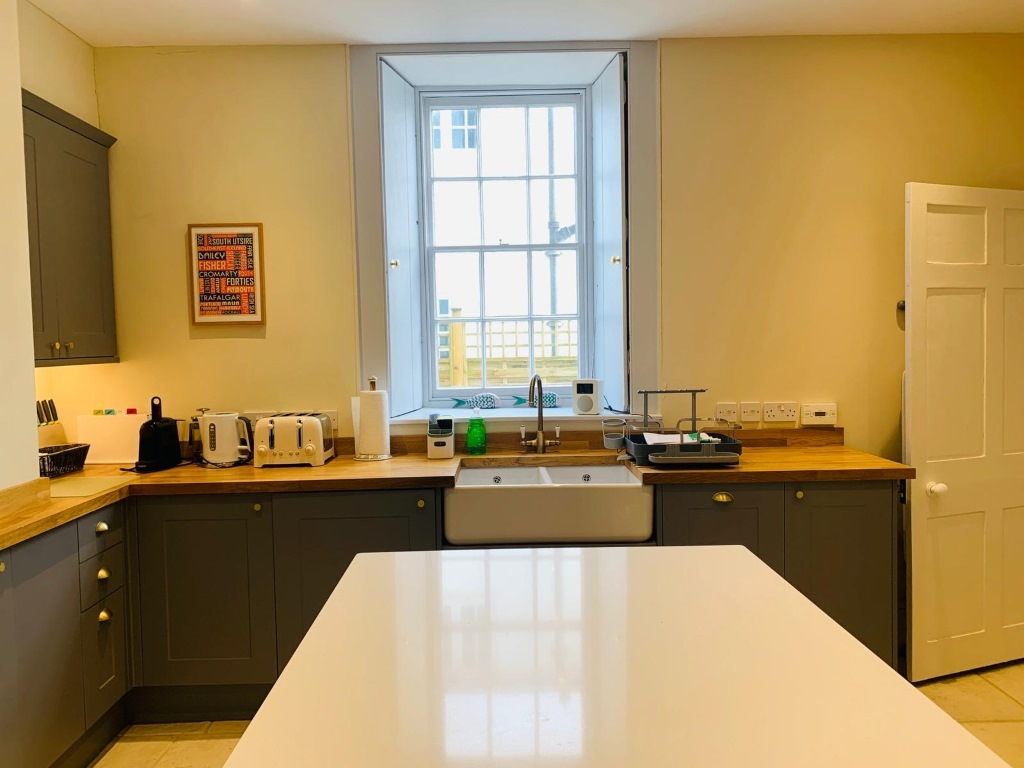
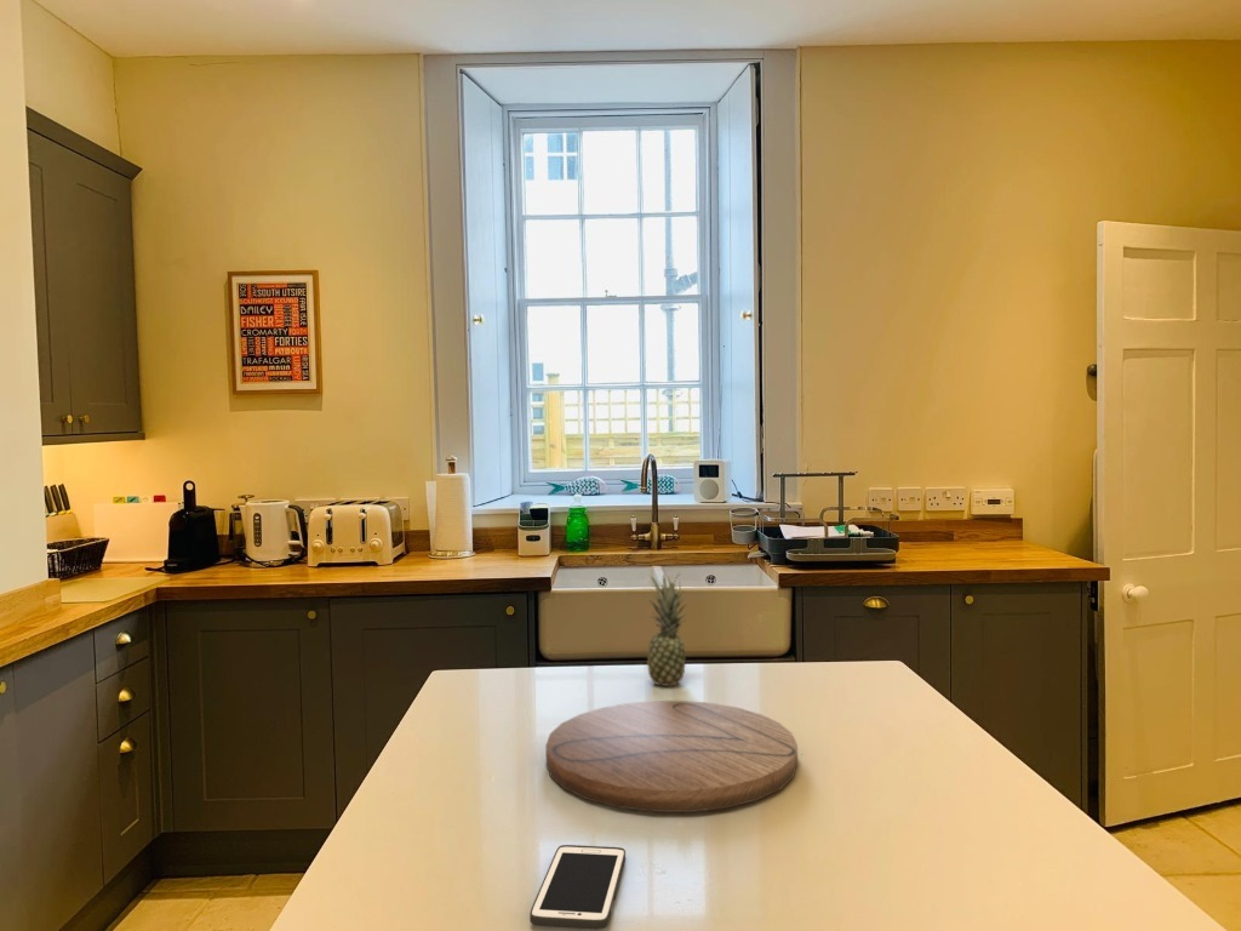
+ fruit [646,572,688,687]
+ cutting board [544,699,799,813]
+ cell phone [528,844,627,930]
